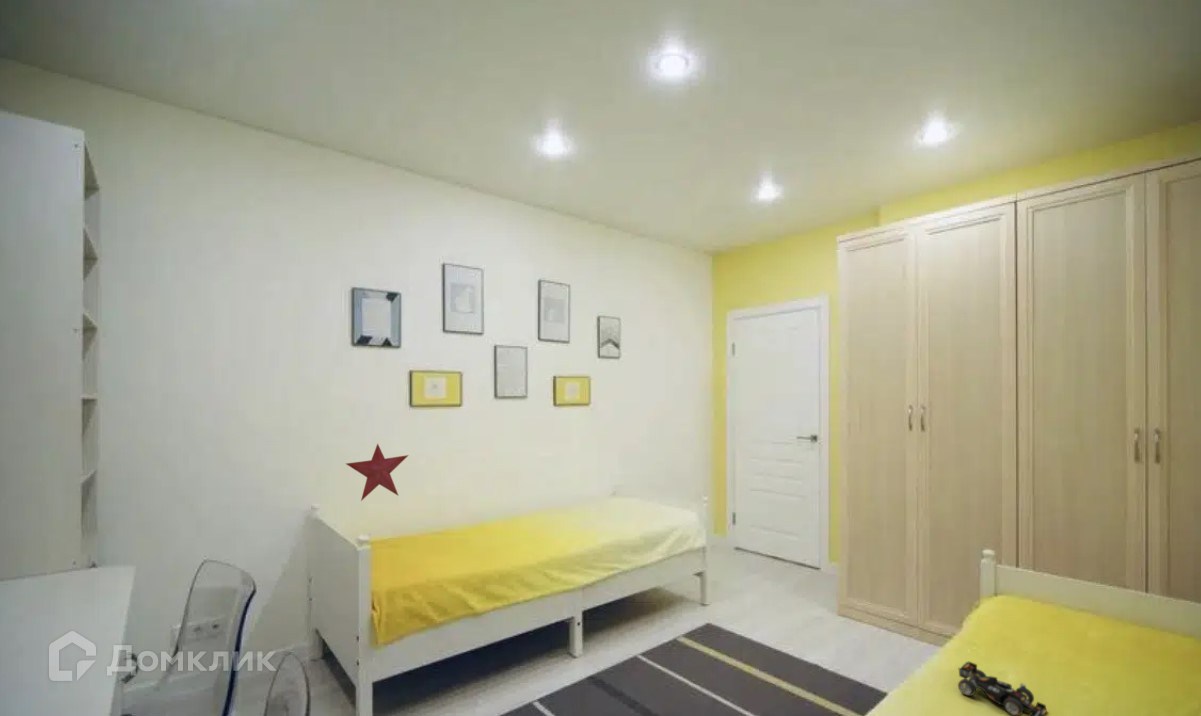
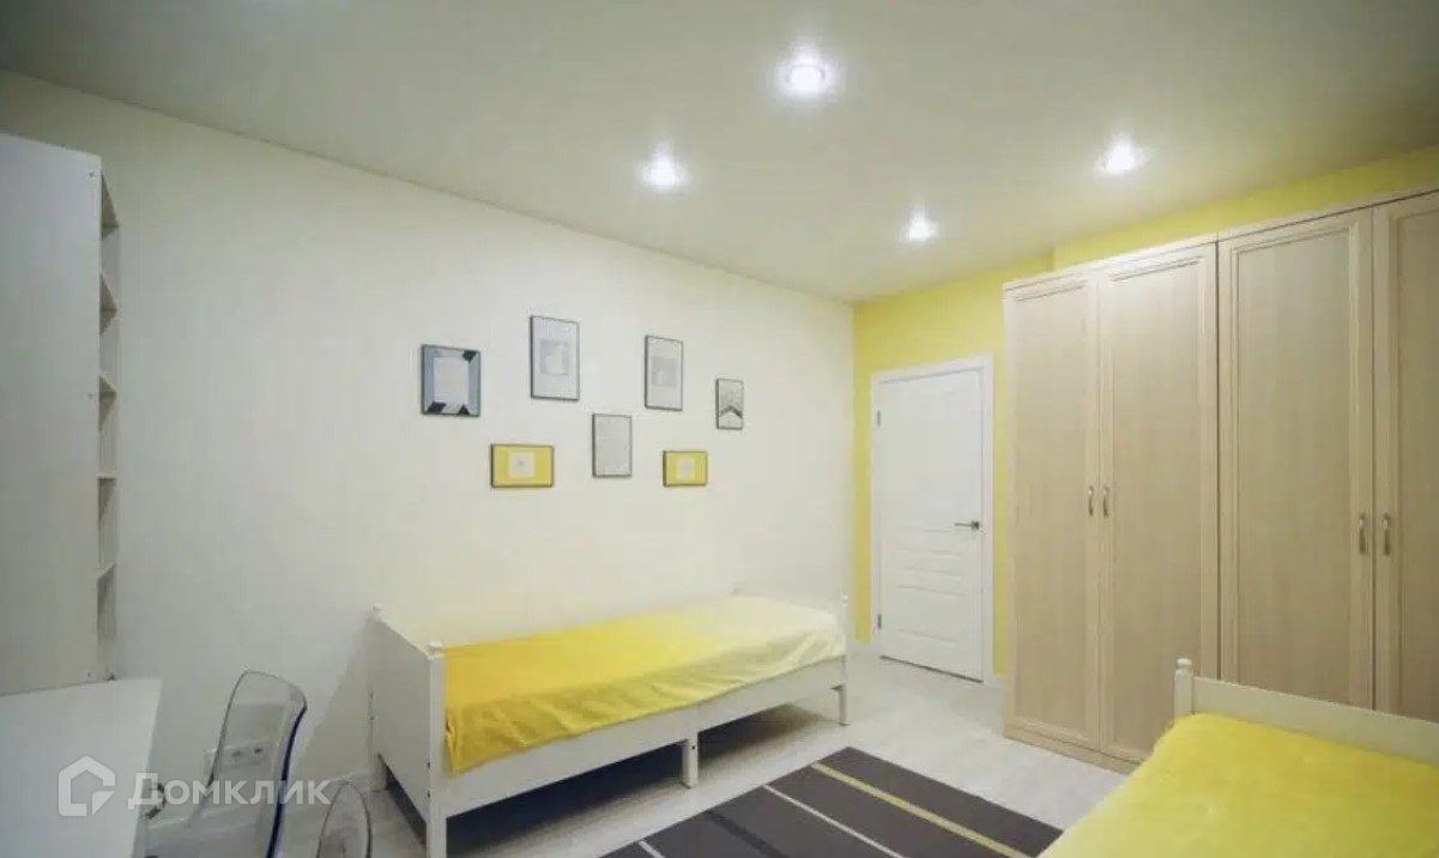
- toy car [957,661,1047,716]
- decorative star [345,443,410,502]
